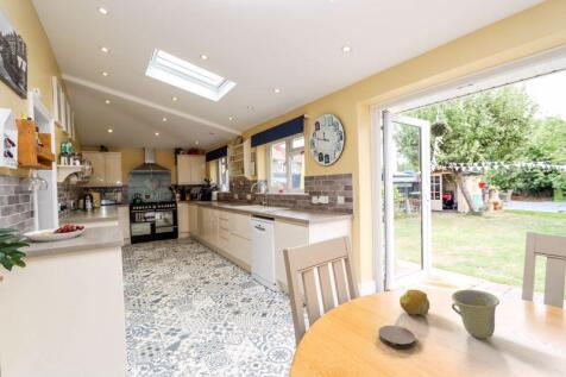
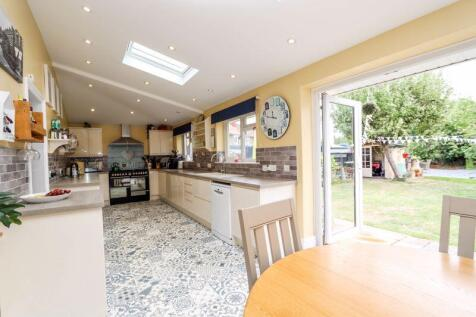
- fruit [398,288,430,316]
- cup [451,289,501,339]
- coaster [378,325,416,350]
